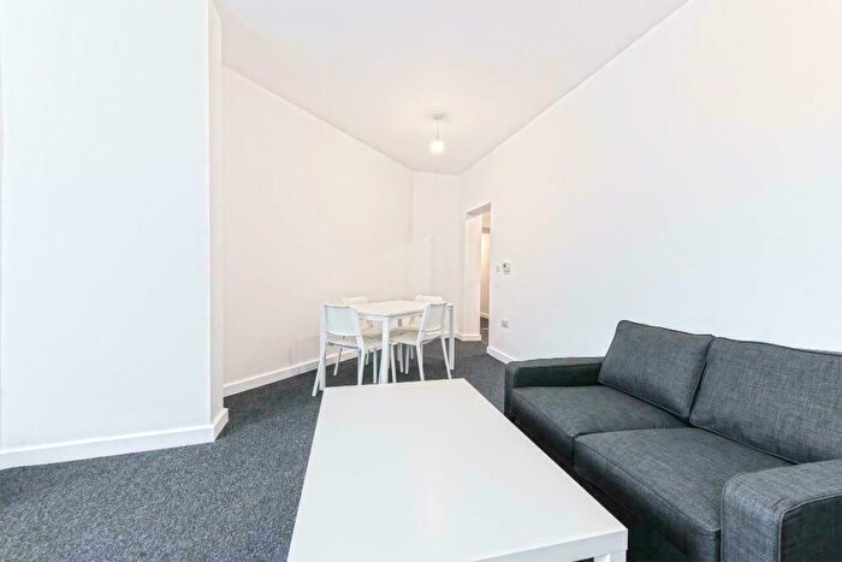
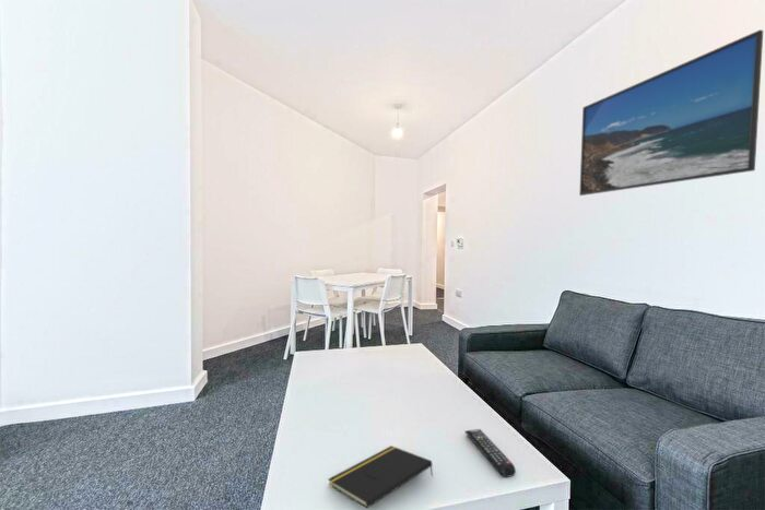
+ remote control [464,428,517,478]
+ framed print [578,28,764,197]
+ notepad [328,444,434,509]
